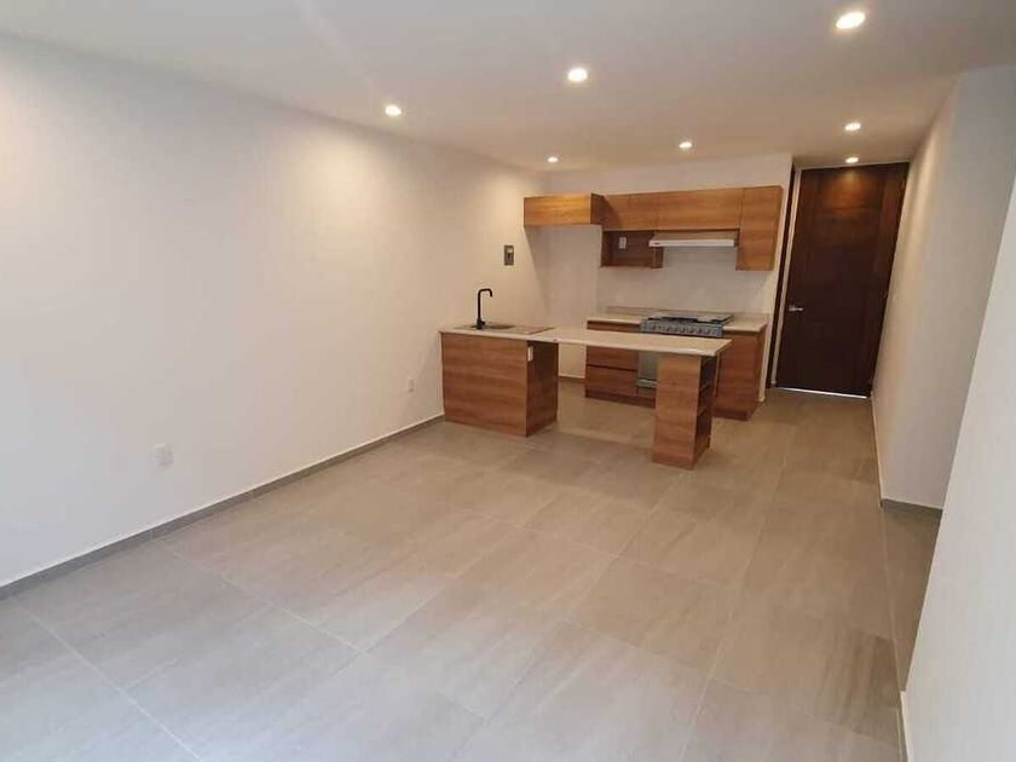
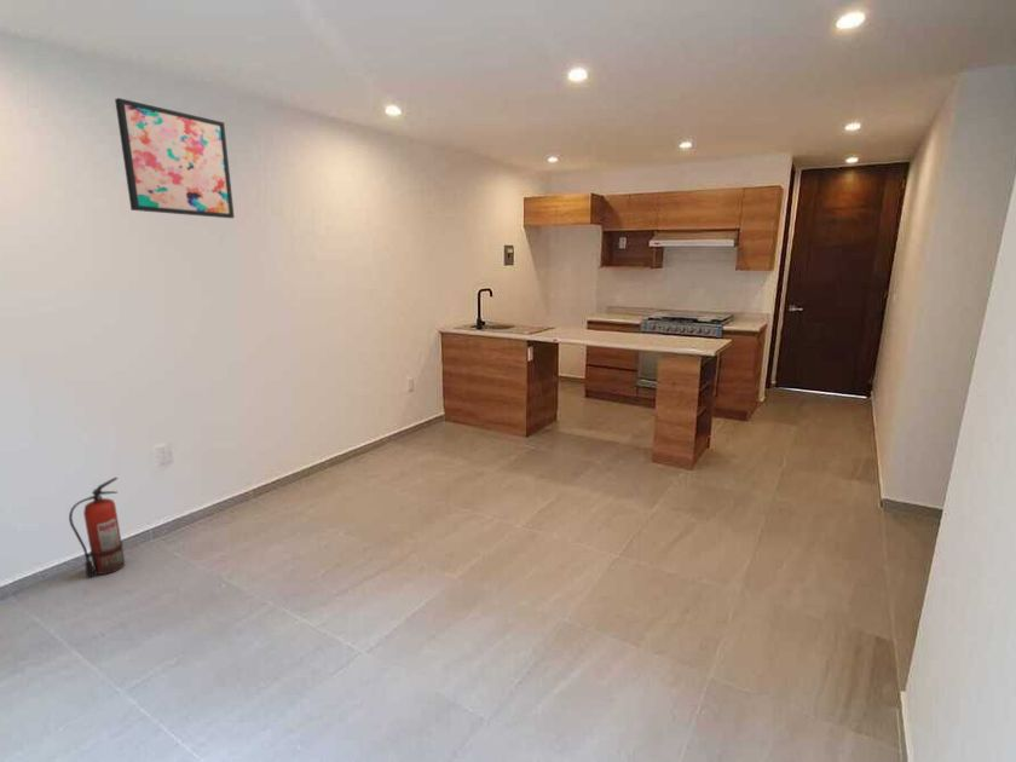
+ fire extinguisher [68,477,126,578]
+ wall art [114,97,236,219]
